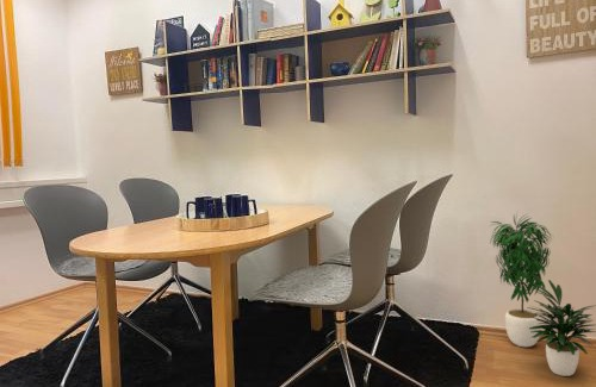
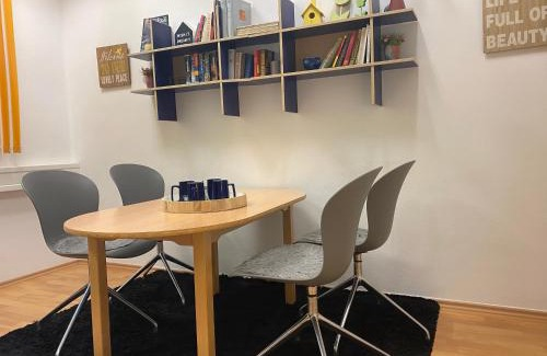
- potted plant [489,210,596,377]
